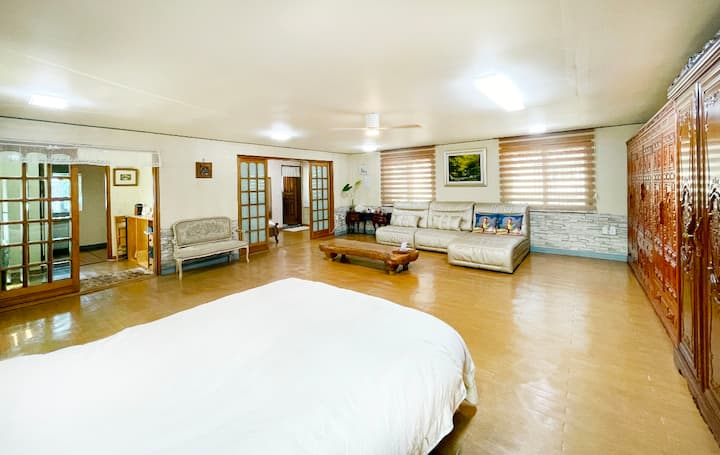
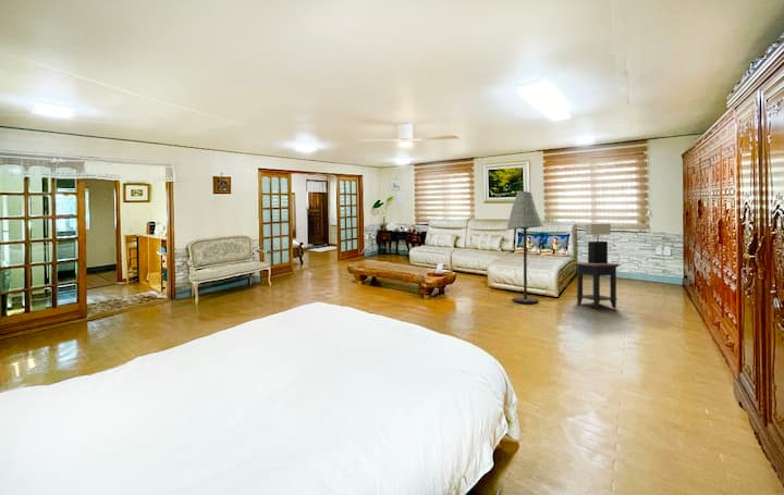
+ side table [572,261,622,310]
+ table lamp [584,223,612,263]
+ floor lamp [506,190,546,304]
